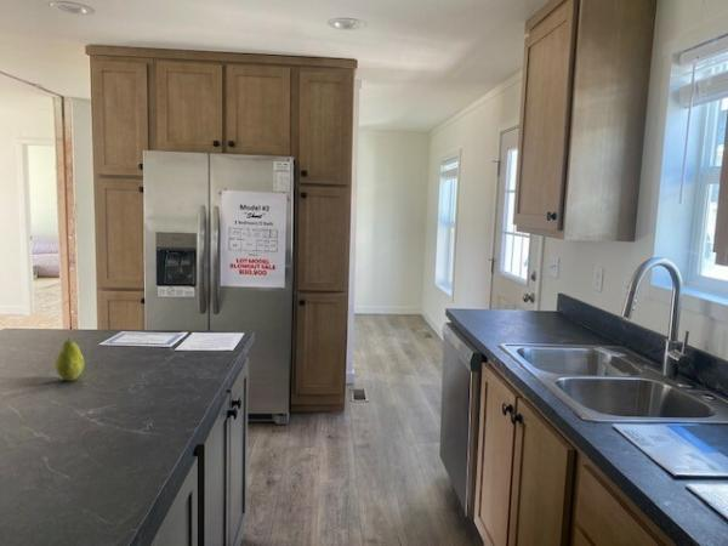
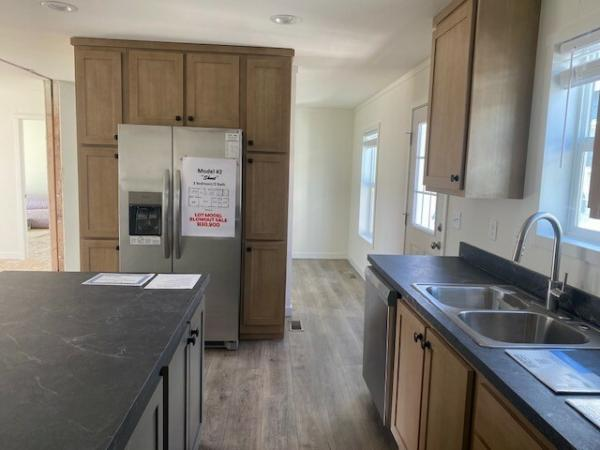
- fruit [55,337,85,382]
